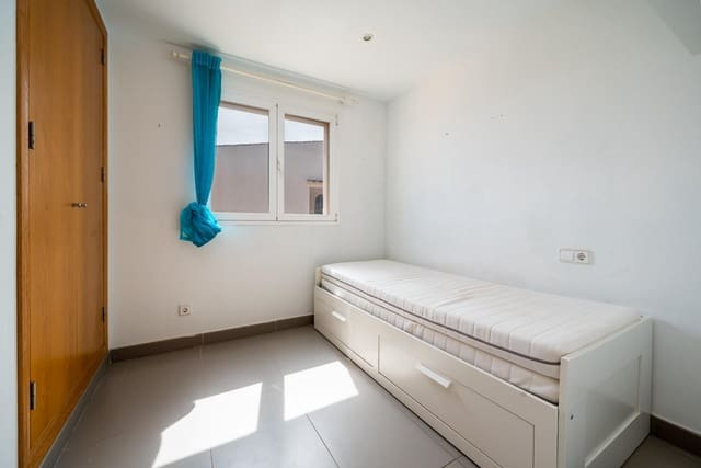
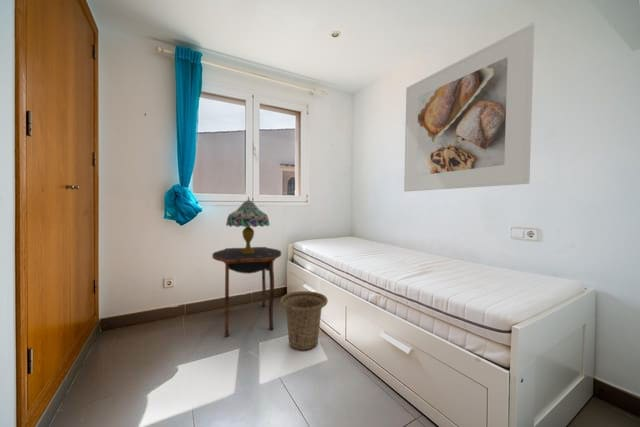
+ side table [211,246,282,338]
+ table lamp [225,196,271,254]
+ basket [279,290,329,352]
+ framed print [403,22,535,193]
